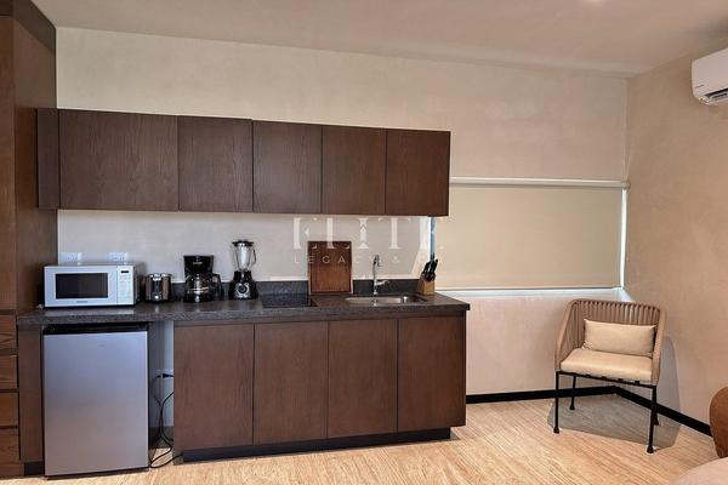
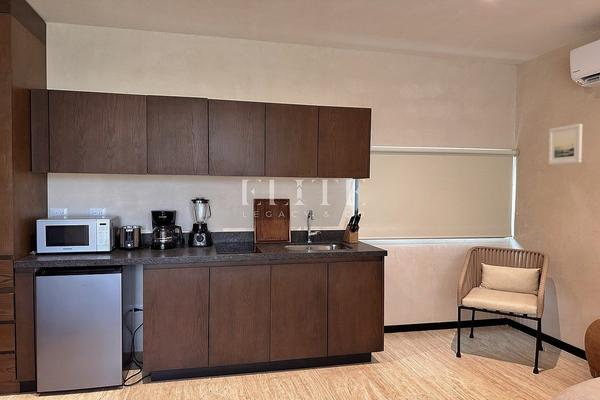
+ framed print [547,123,583,166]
